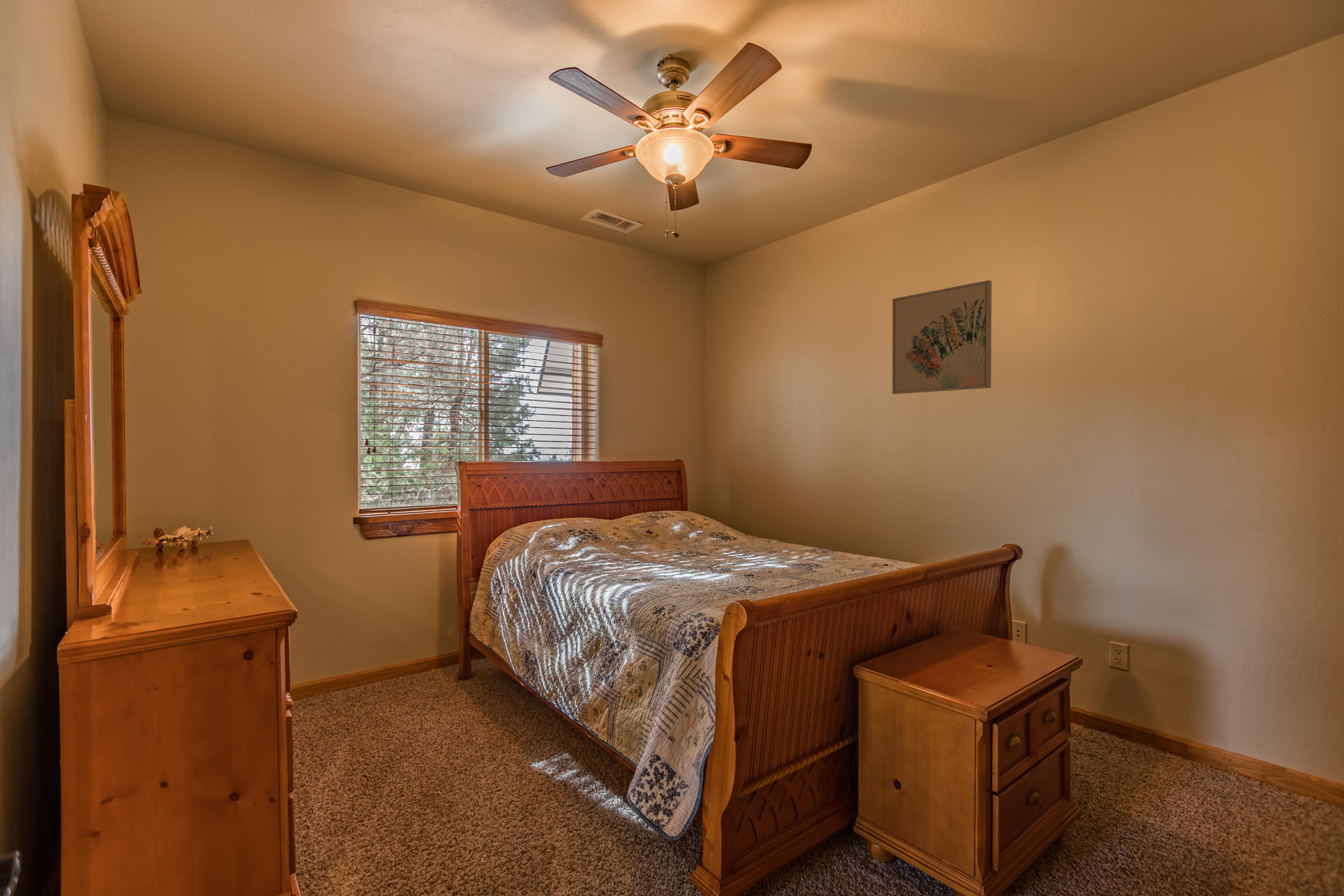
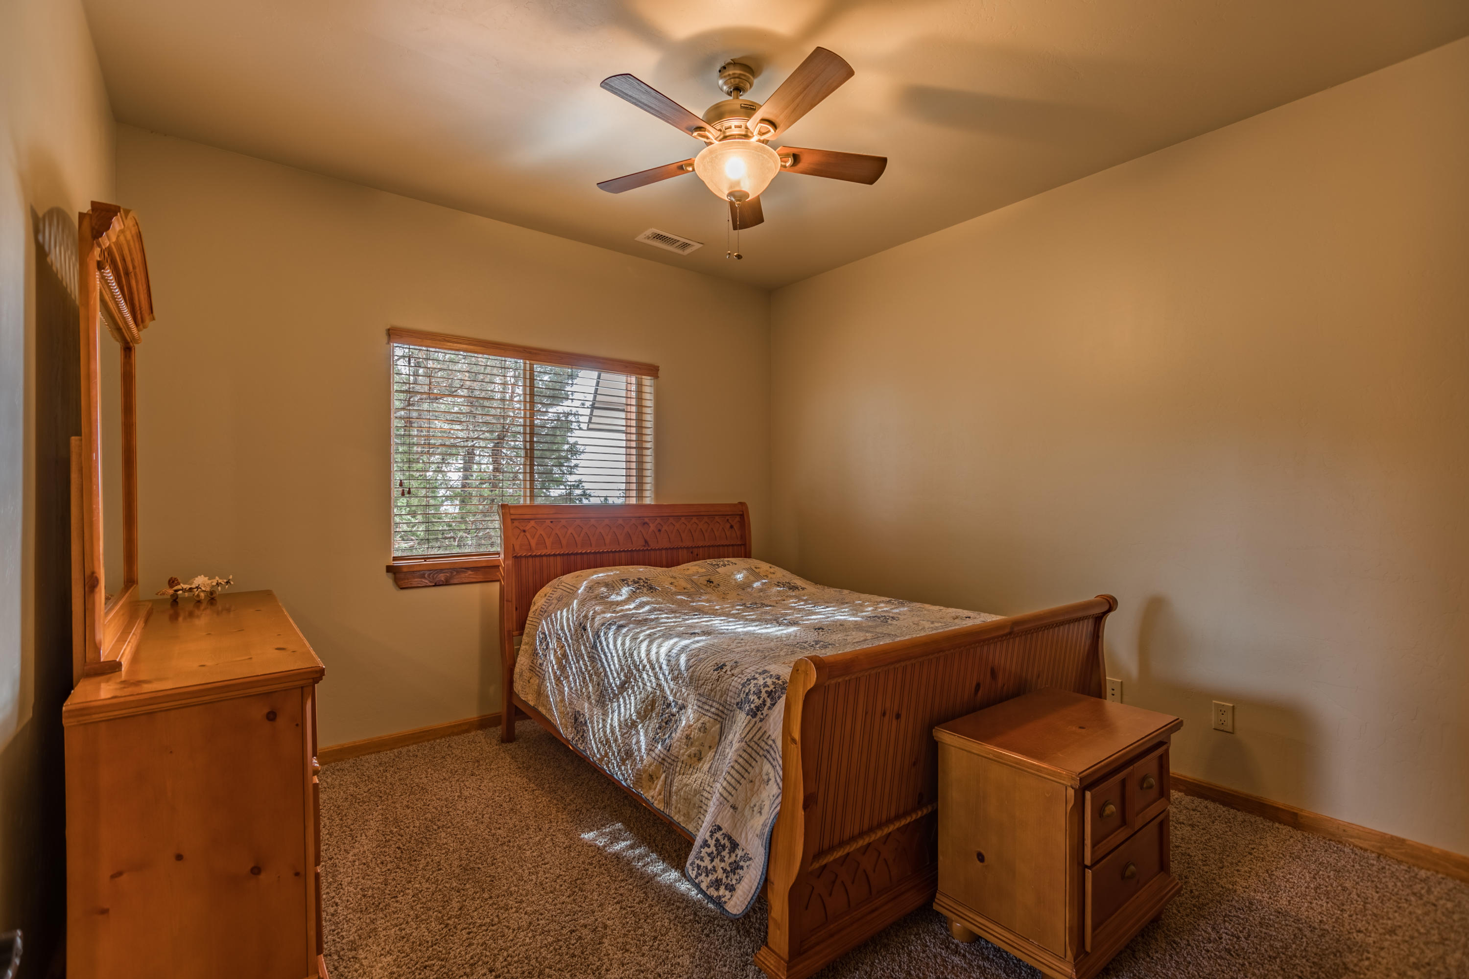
- wall art [892,280,992,394]
